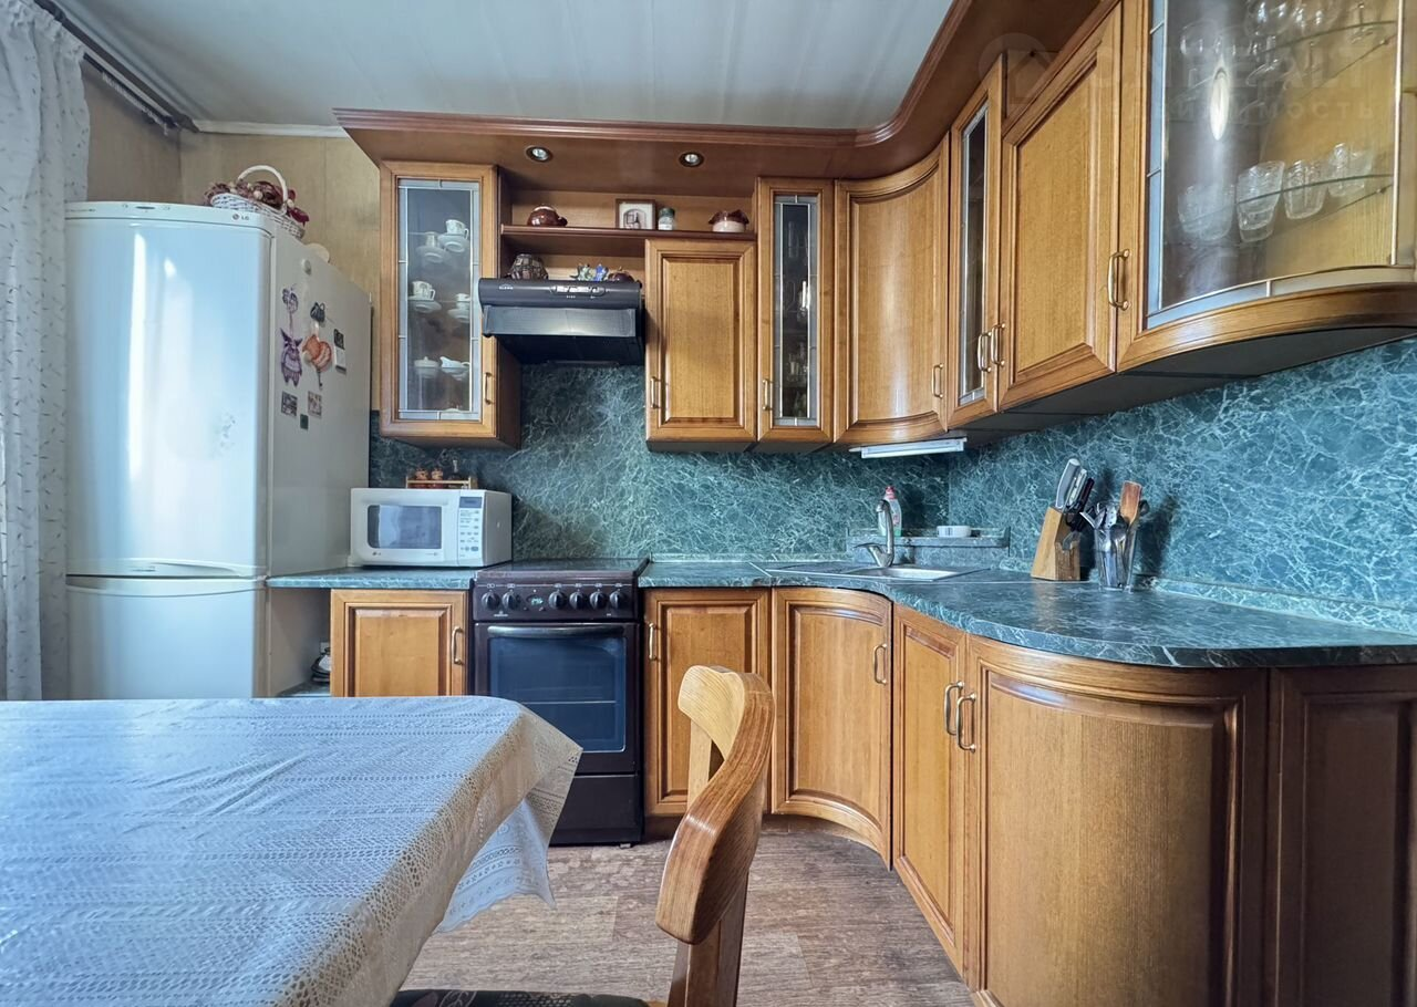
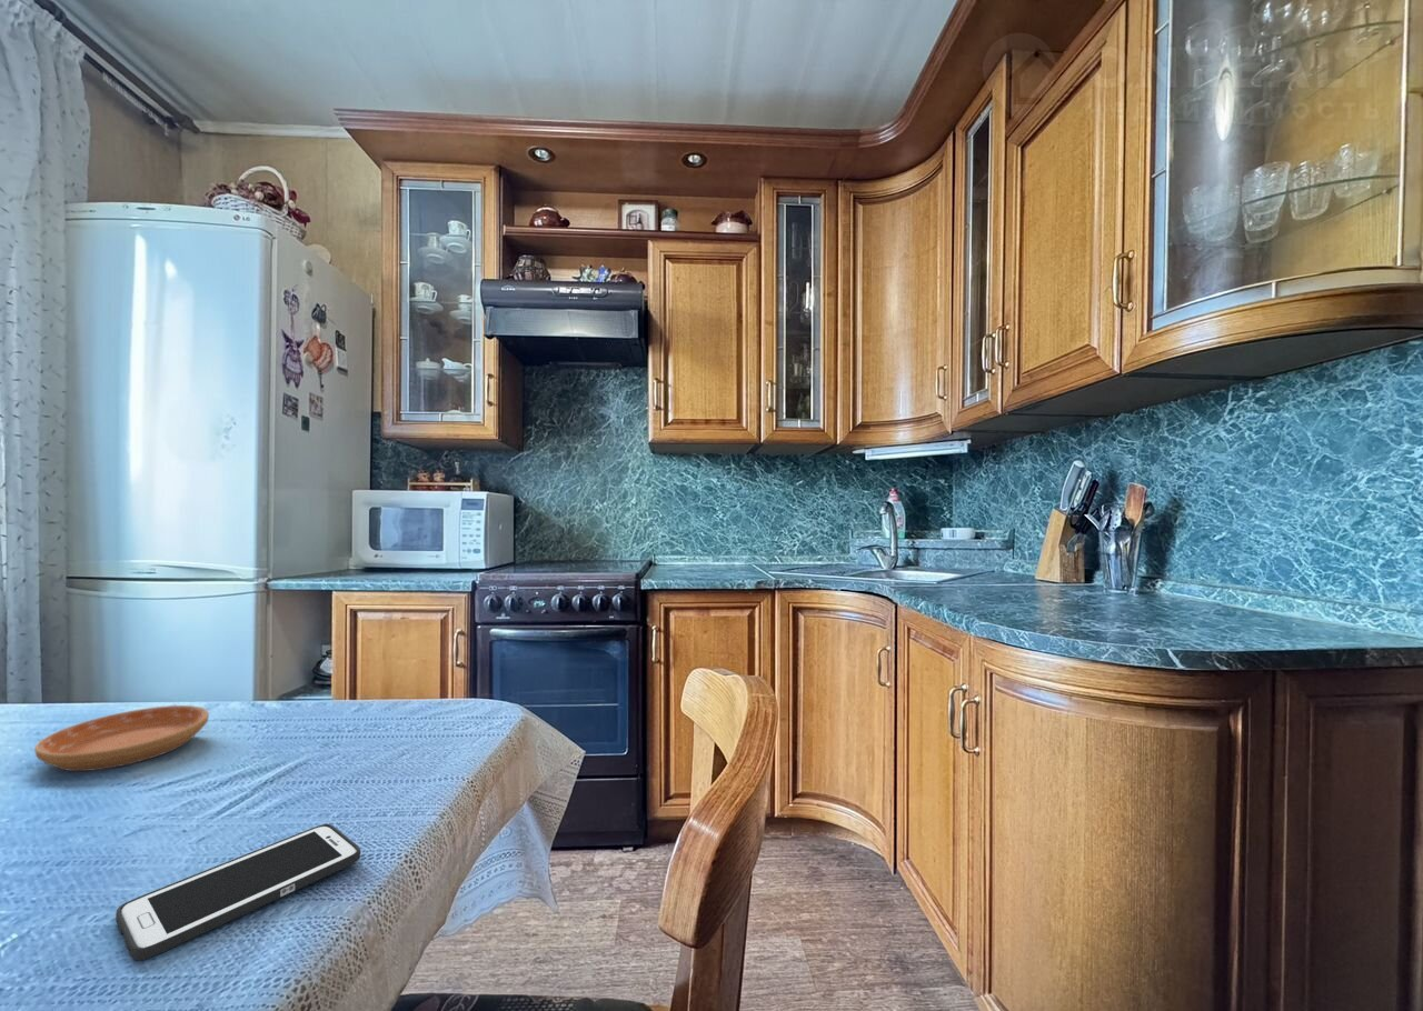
+ saucer [33,704,210,772]
+ cell phone [115,823,361,962]
